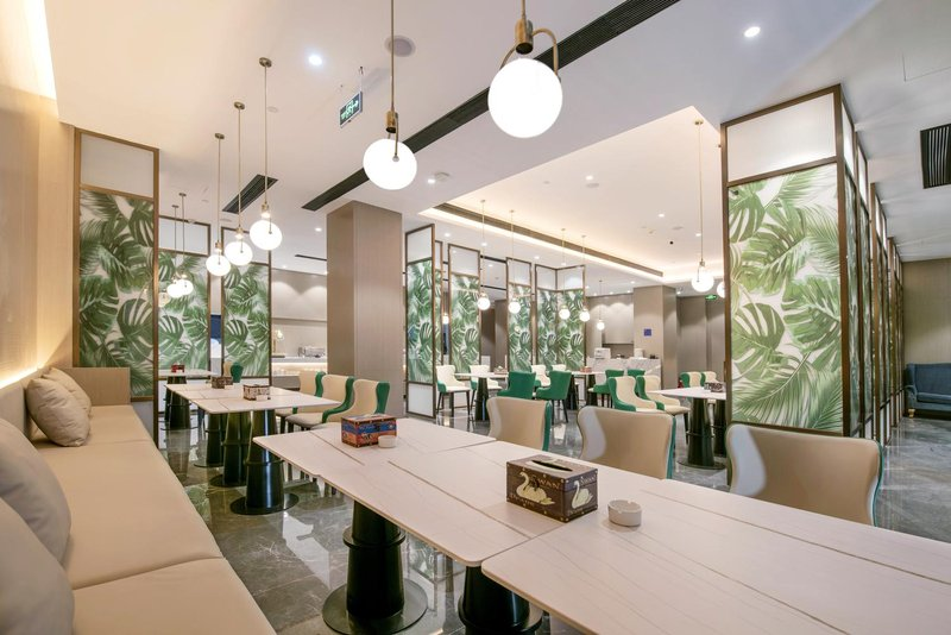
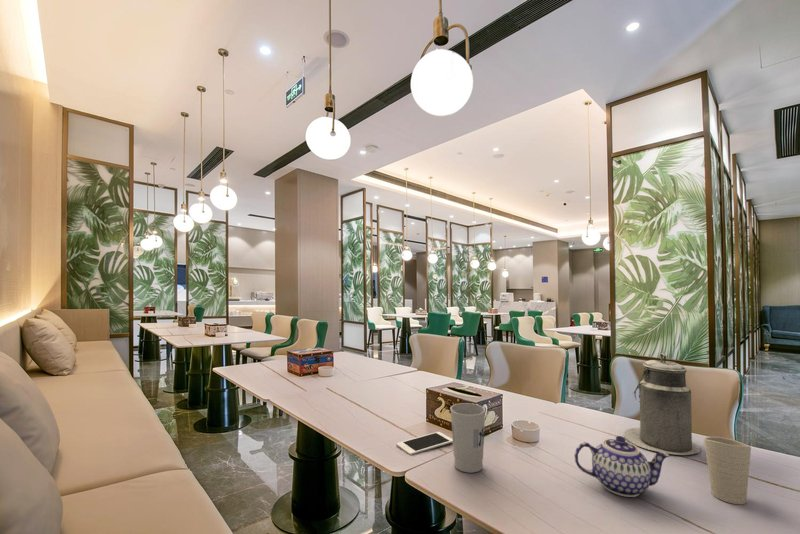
+ teapot [574,435,671,498]
+ cell phone [396,431,453,456]
+ canister [623,352,701,456]
+ cup [703,436,752,505]
+ cup [449,402,486,474]
